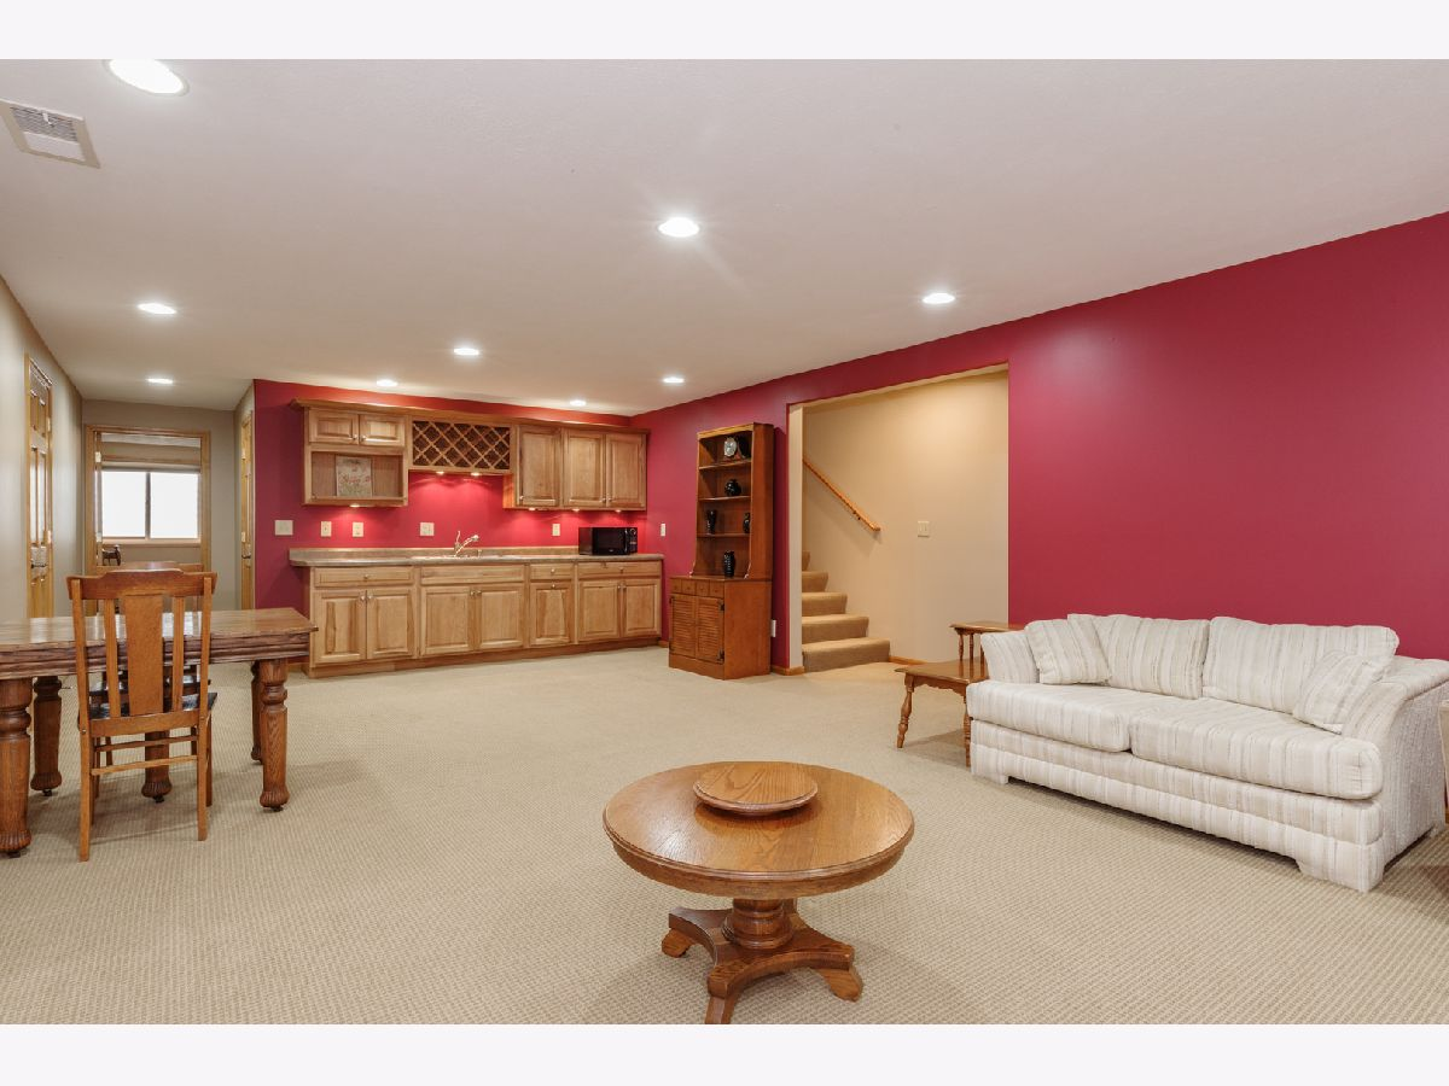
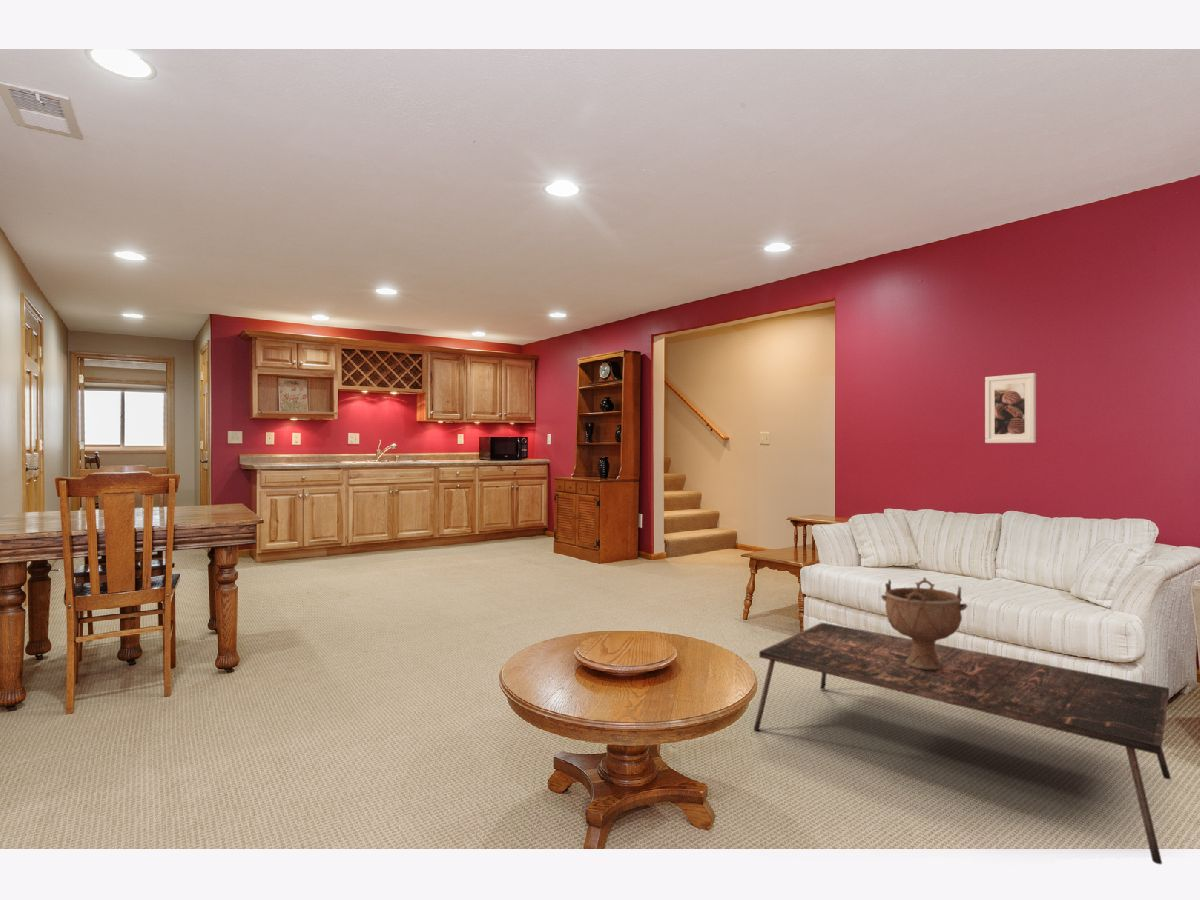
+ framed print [984,372,1037,444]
+ coffee table [753,622,1172,865]
+ decorative bowl [880,576,968,670]
